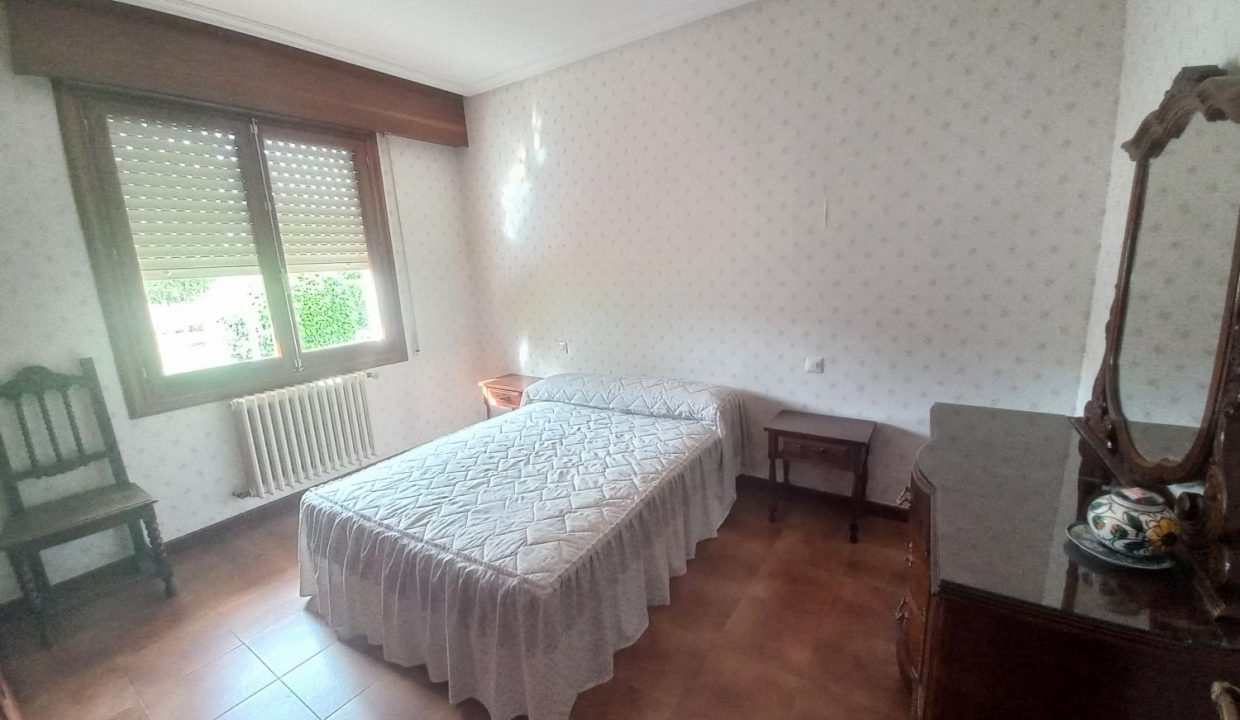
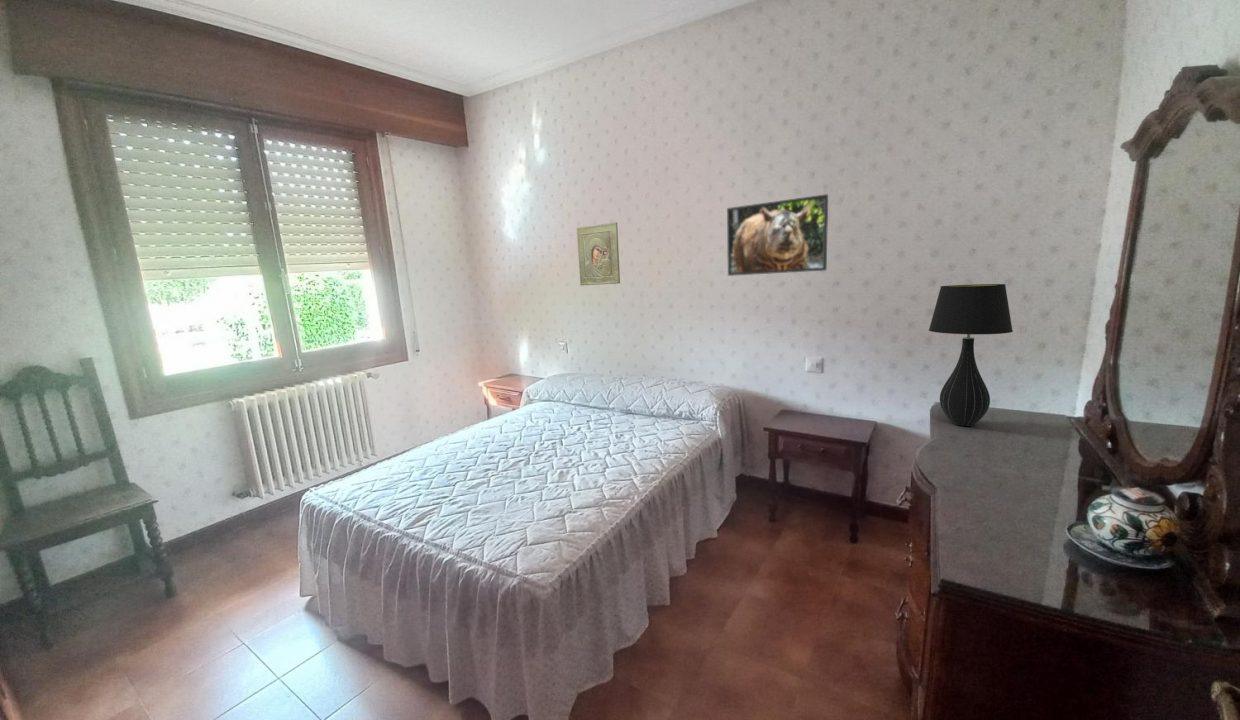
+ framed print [726,193,829,277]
+ religious icon [575,221,621,286]
+ table lamp [928,283,1014,427]
